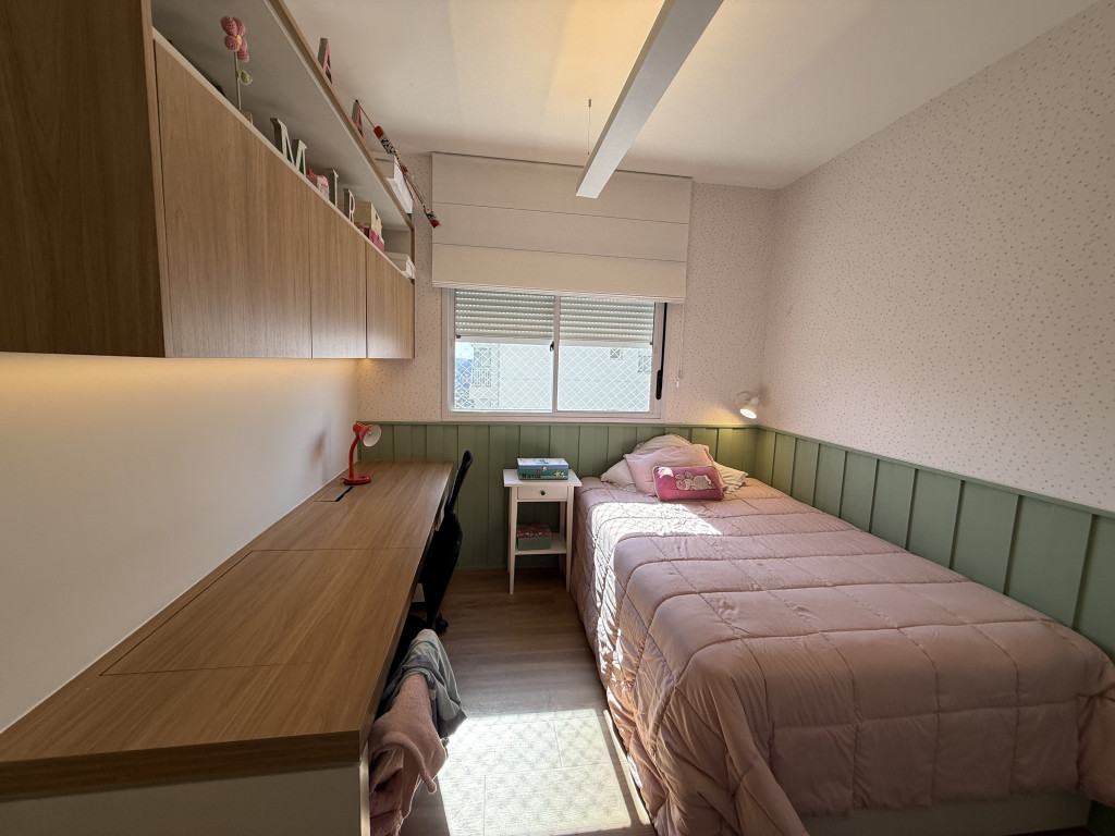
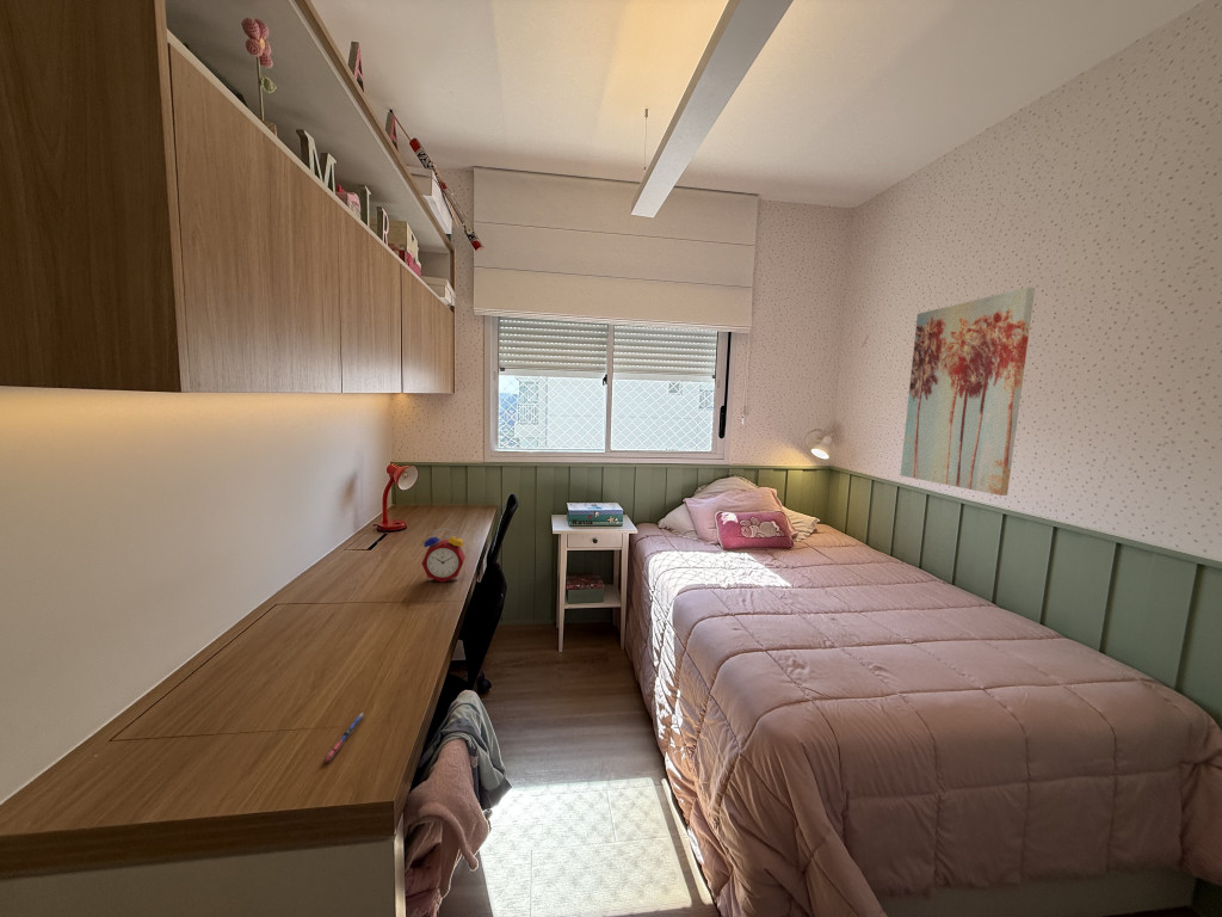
+ pen [322,712,366,764]
+ wall art [899,287,1036,497]
+ alarm clock [421,527,467,583]
